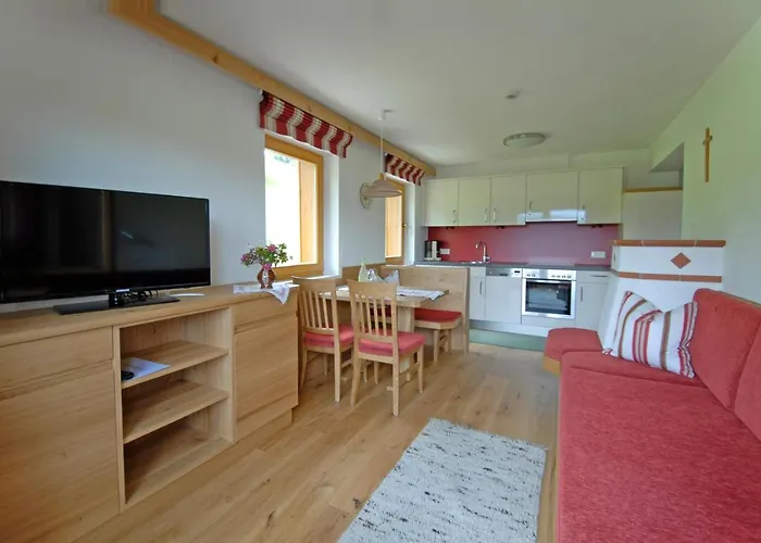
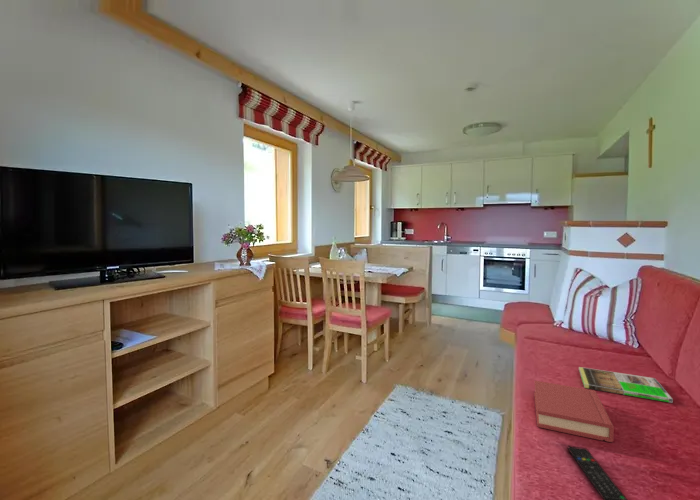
+ remote control [567,446,628,500]
+ hardback book [533,380,615,443]
+ magazine [578,366,674,404]
